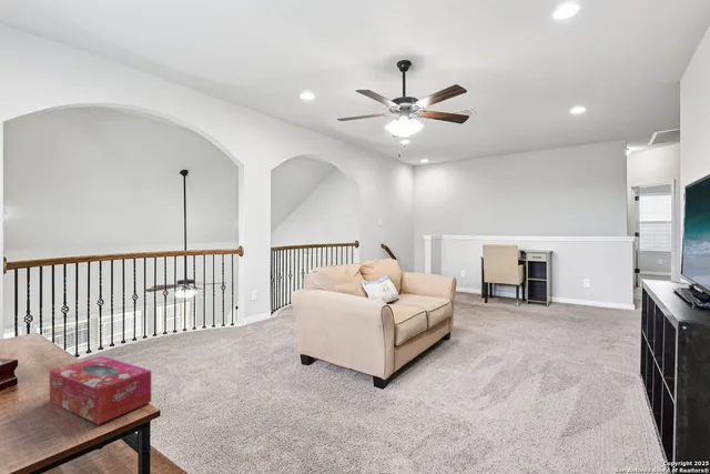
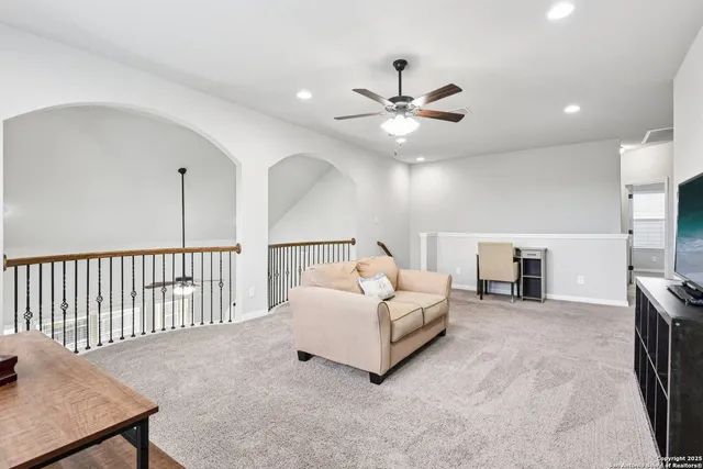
- tissue box [49,355,152,425]
